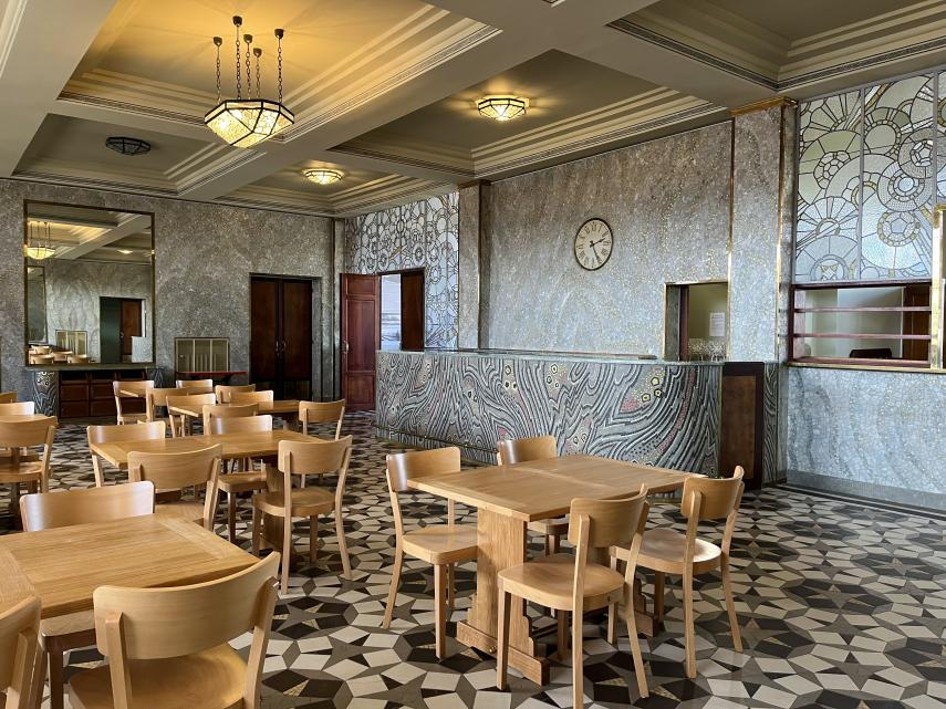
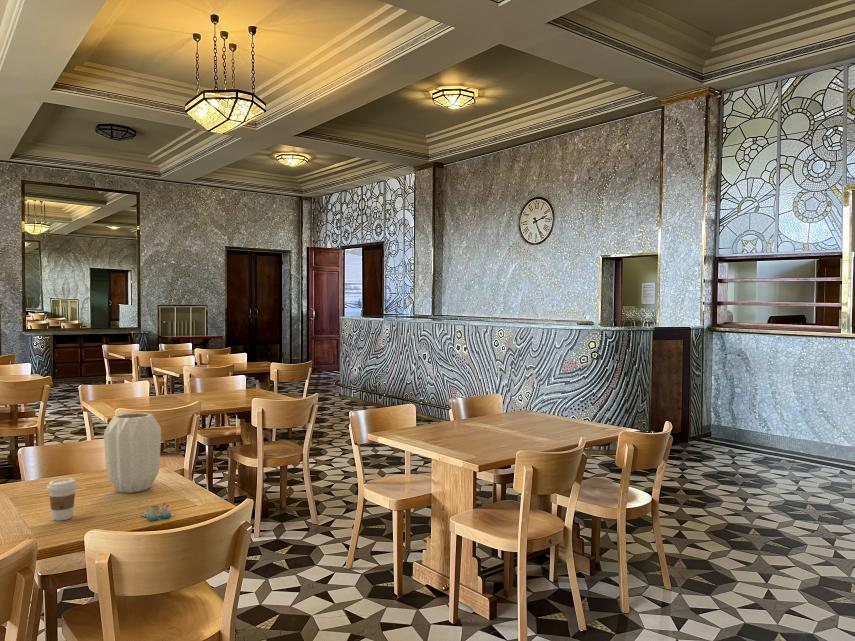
+ vase [103,412,162,494]
+ coffee cup [45,477,79,522]
+ salt and pepper shaker set [140,502,172,522]
